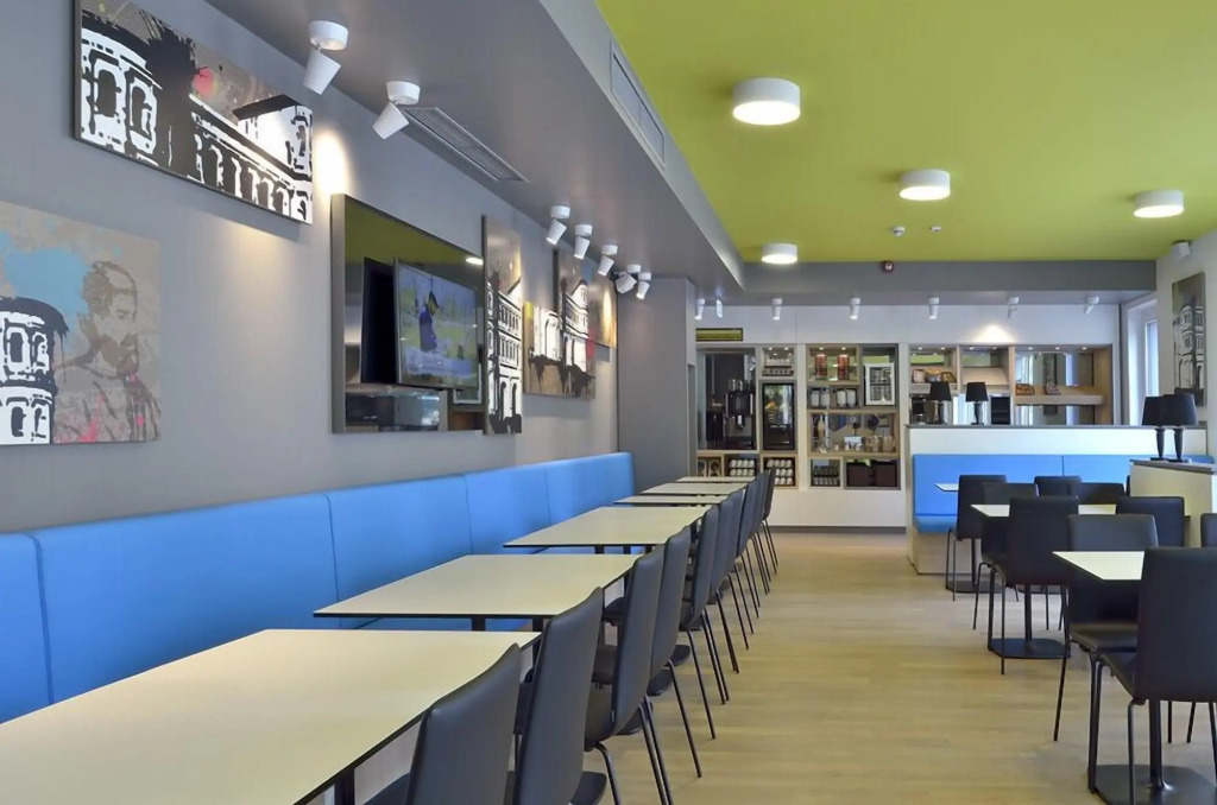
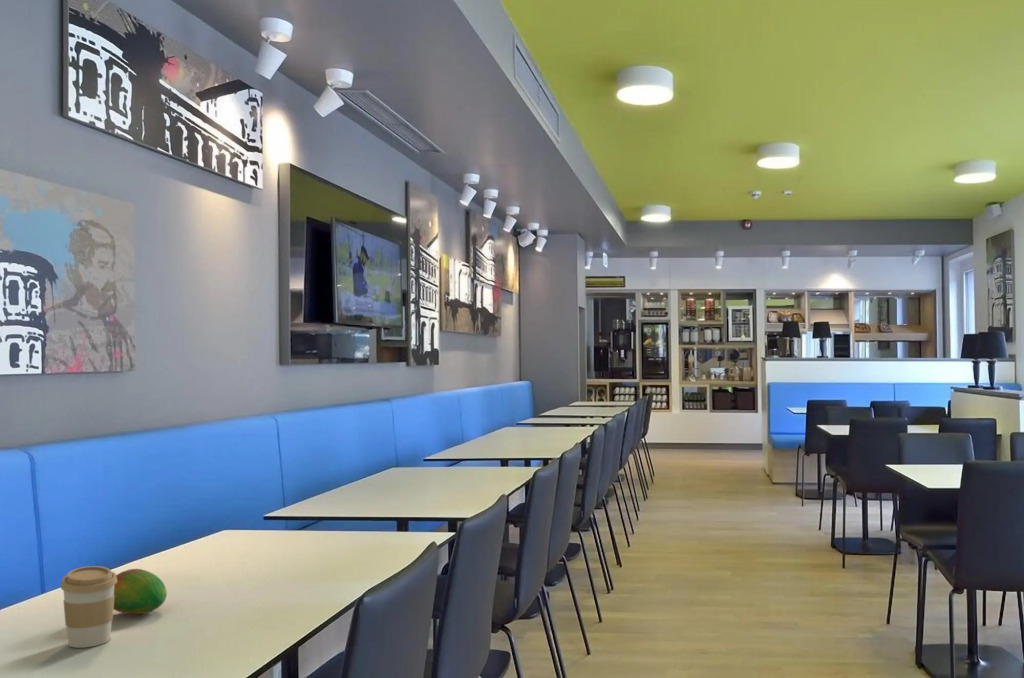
+ fruit [113,568,168,615]
+ coffee cup [60,565,117,649]
